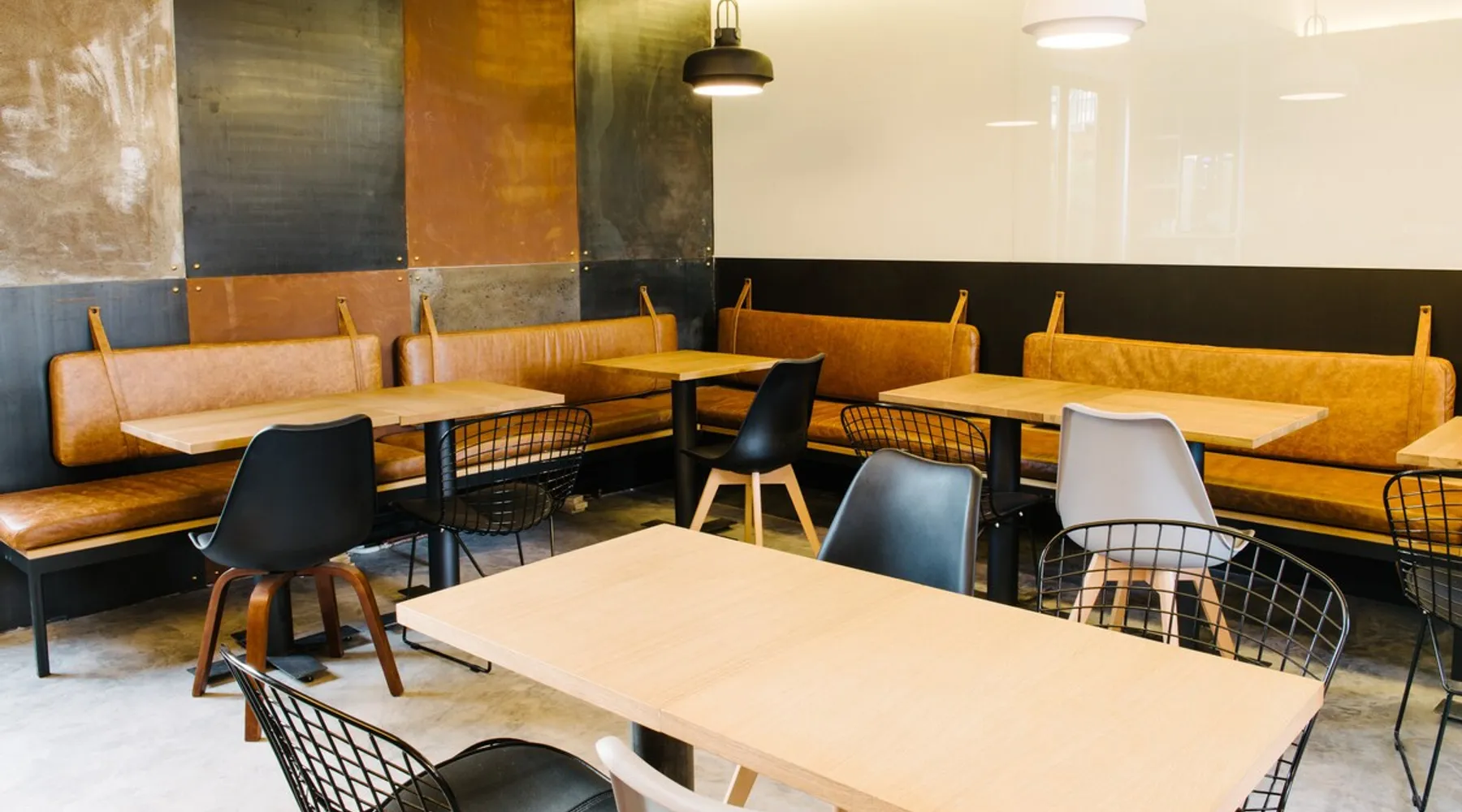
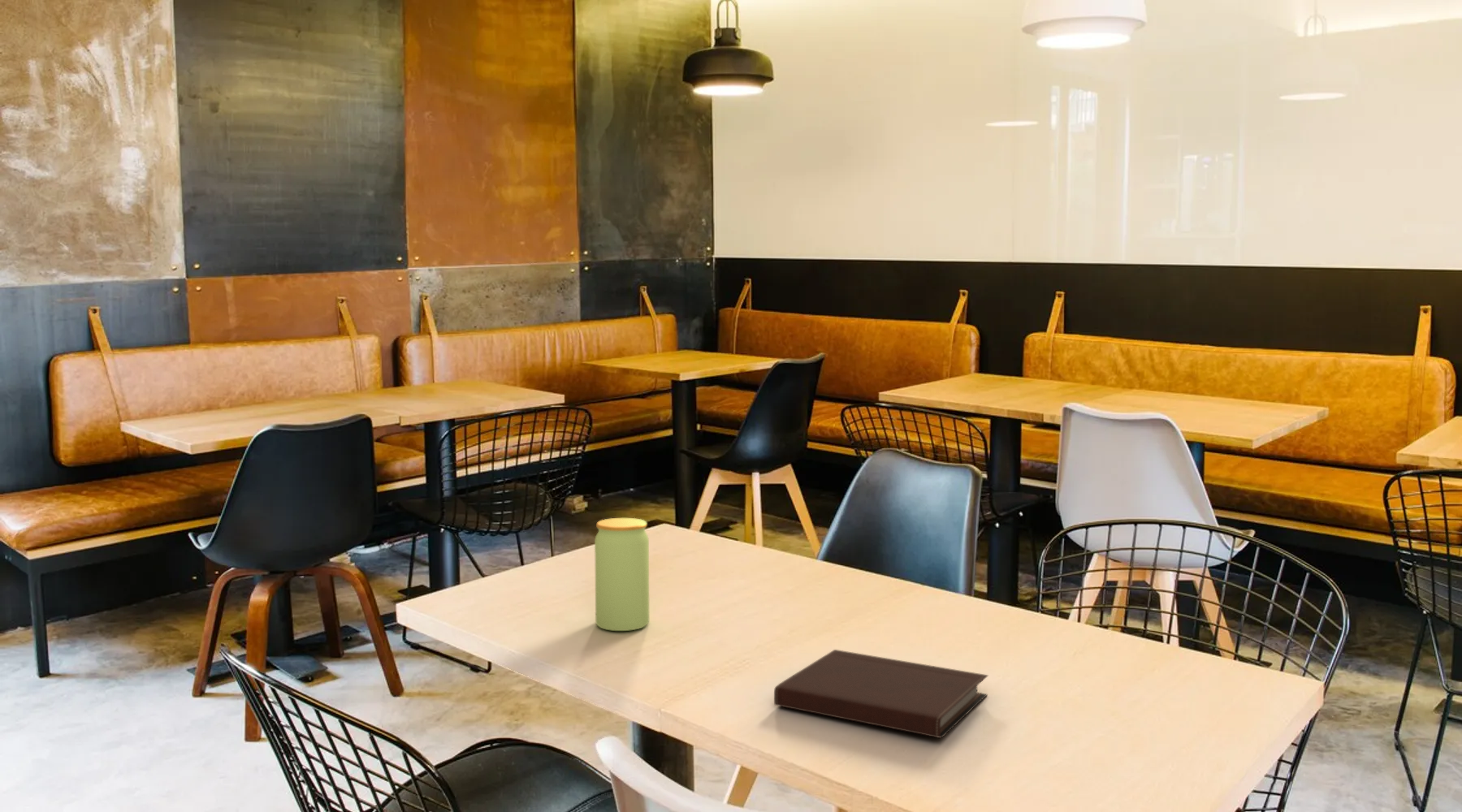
+ jar [594,517,650,632]
+ notebook [773,649,989,739]
